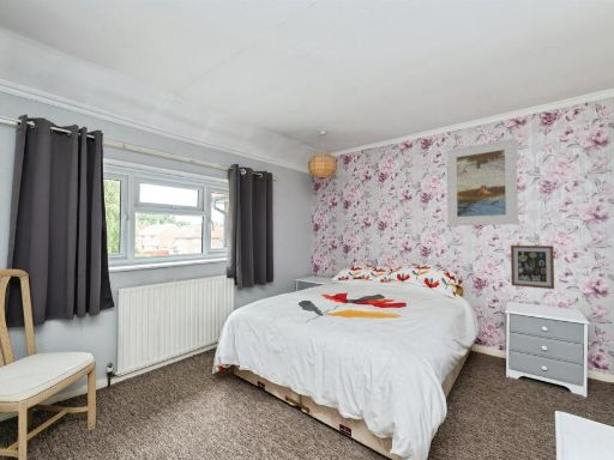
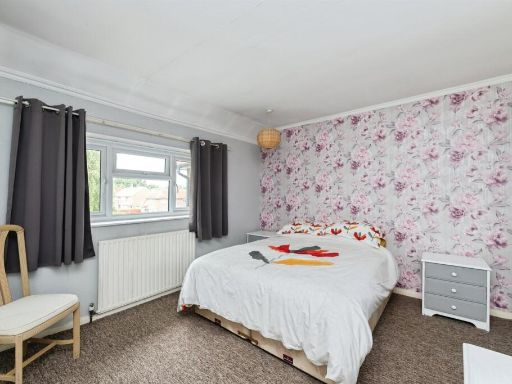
- wall art [510,244,555,290]
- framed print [446,137,519,226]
